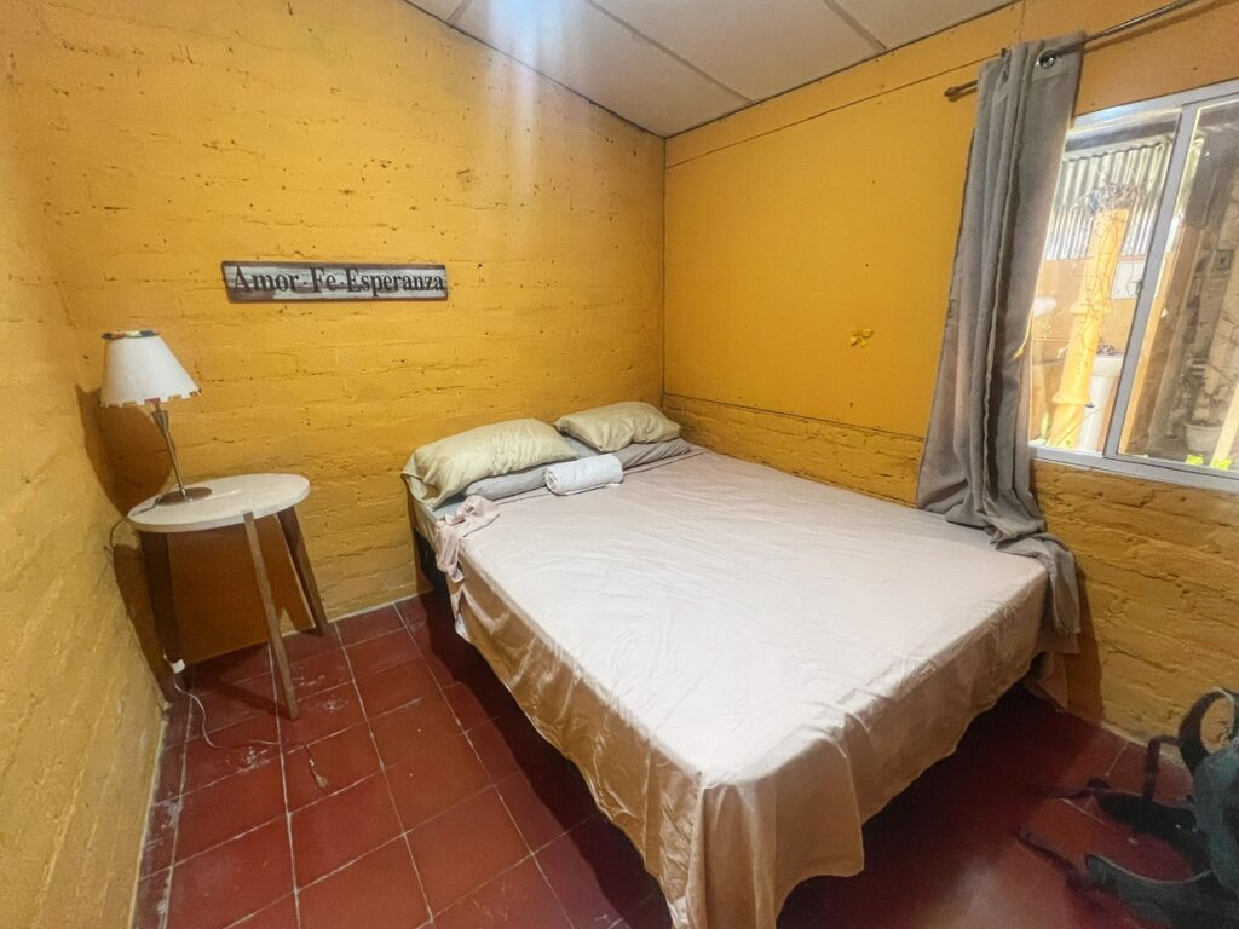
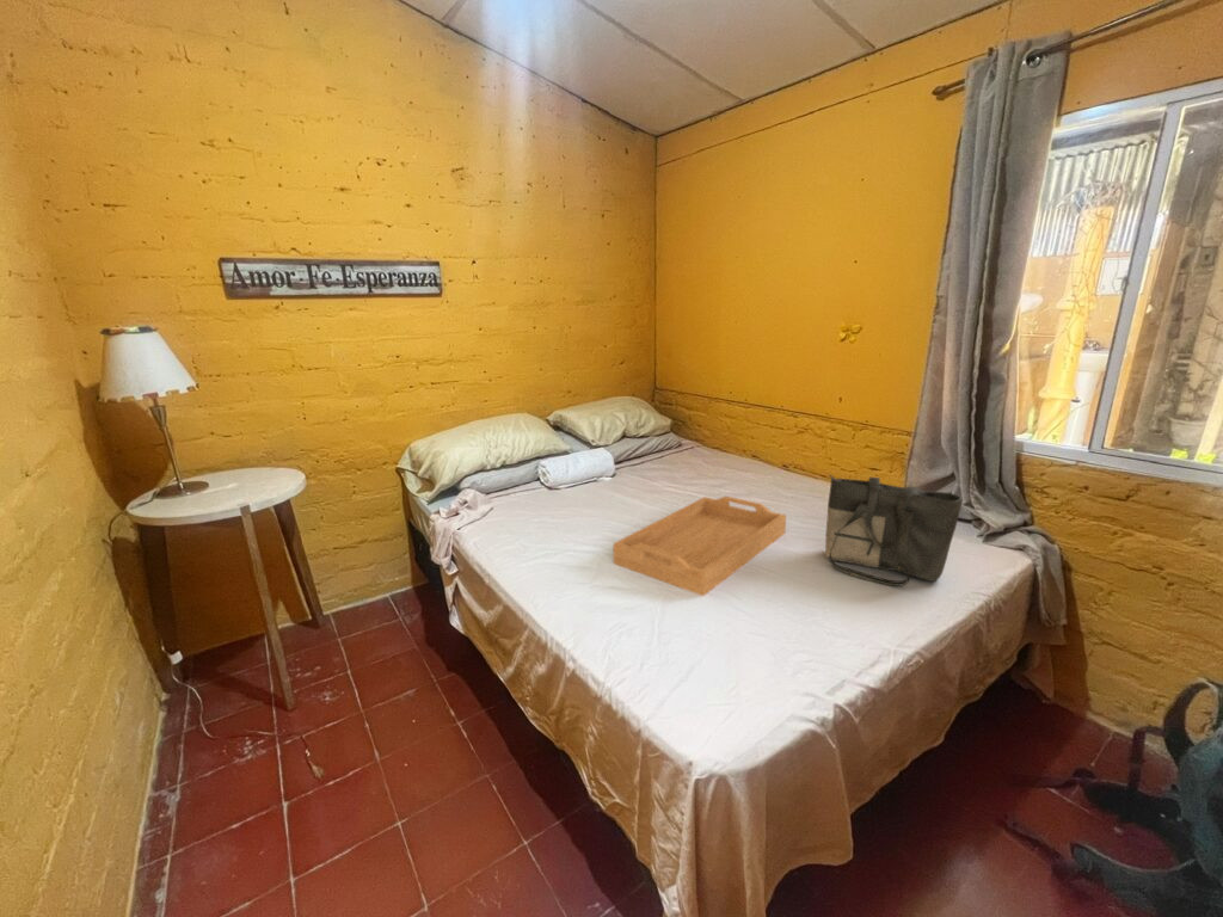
+ serving tray [613,496,787,597]
+ tote bag [824,474,964,587]
